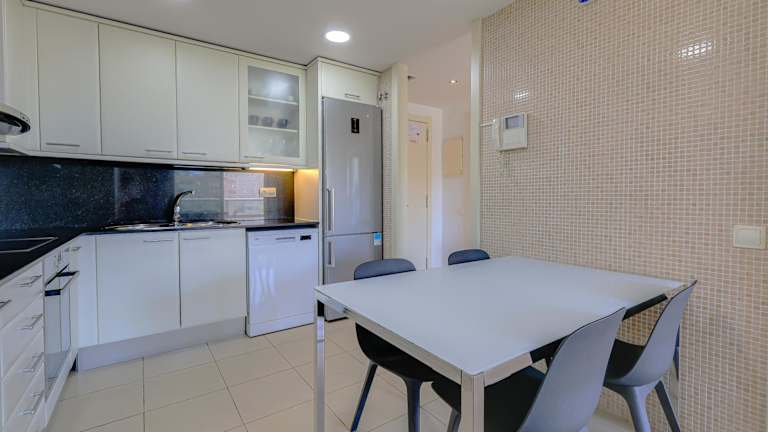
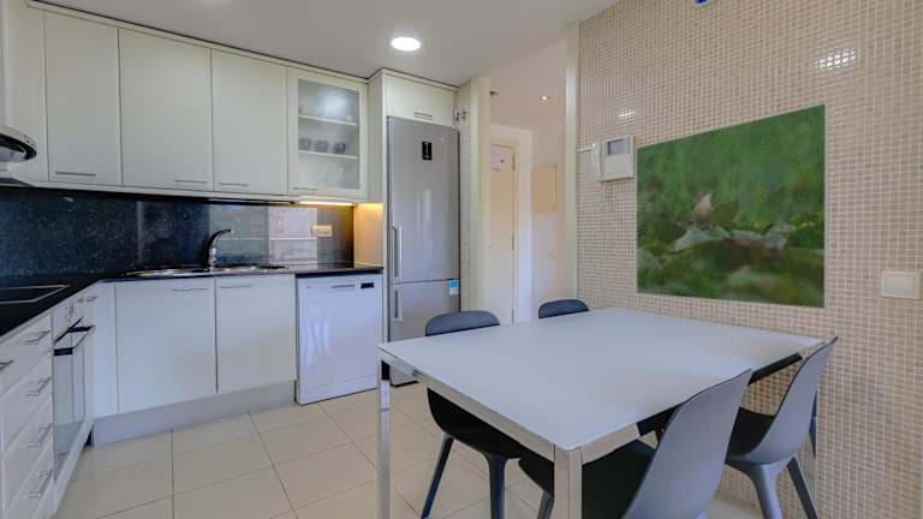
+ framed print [635,101,830,311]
